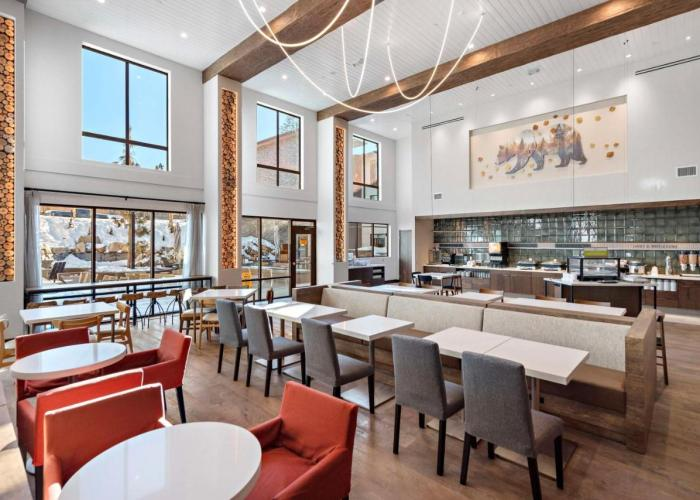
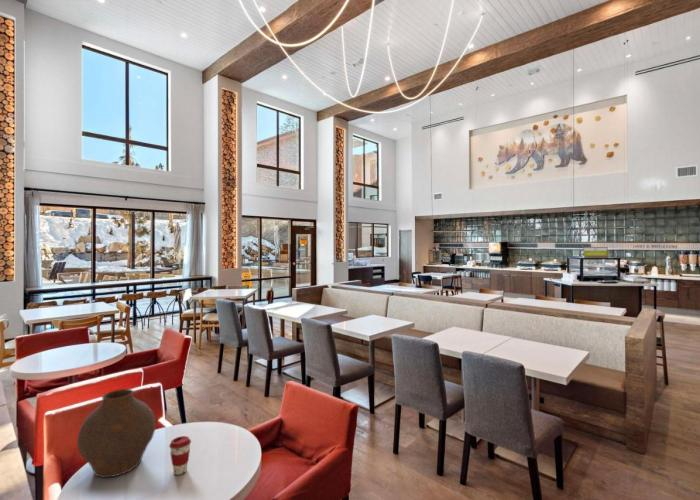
+ coffee cup [168,435,192,476]
+ vase [76,388,156,478]
